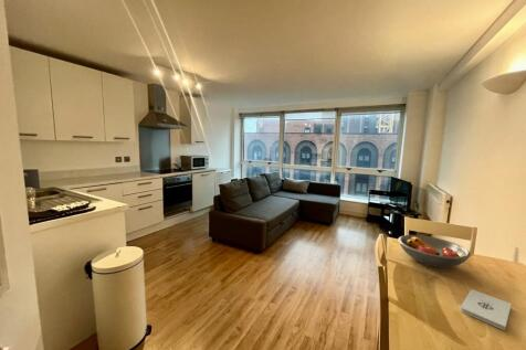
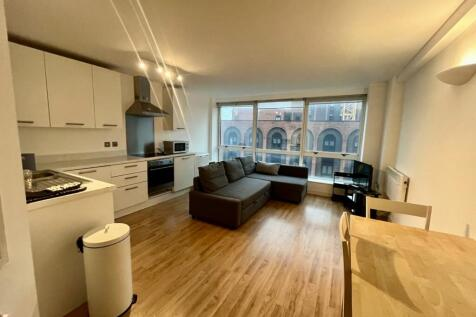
- fruit bowl [397,234,472,268]
- notepad [460,289,513,331]
